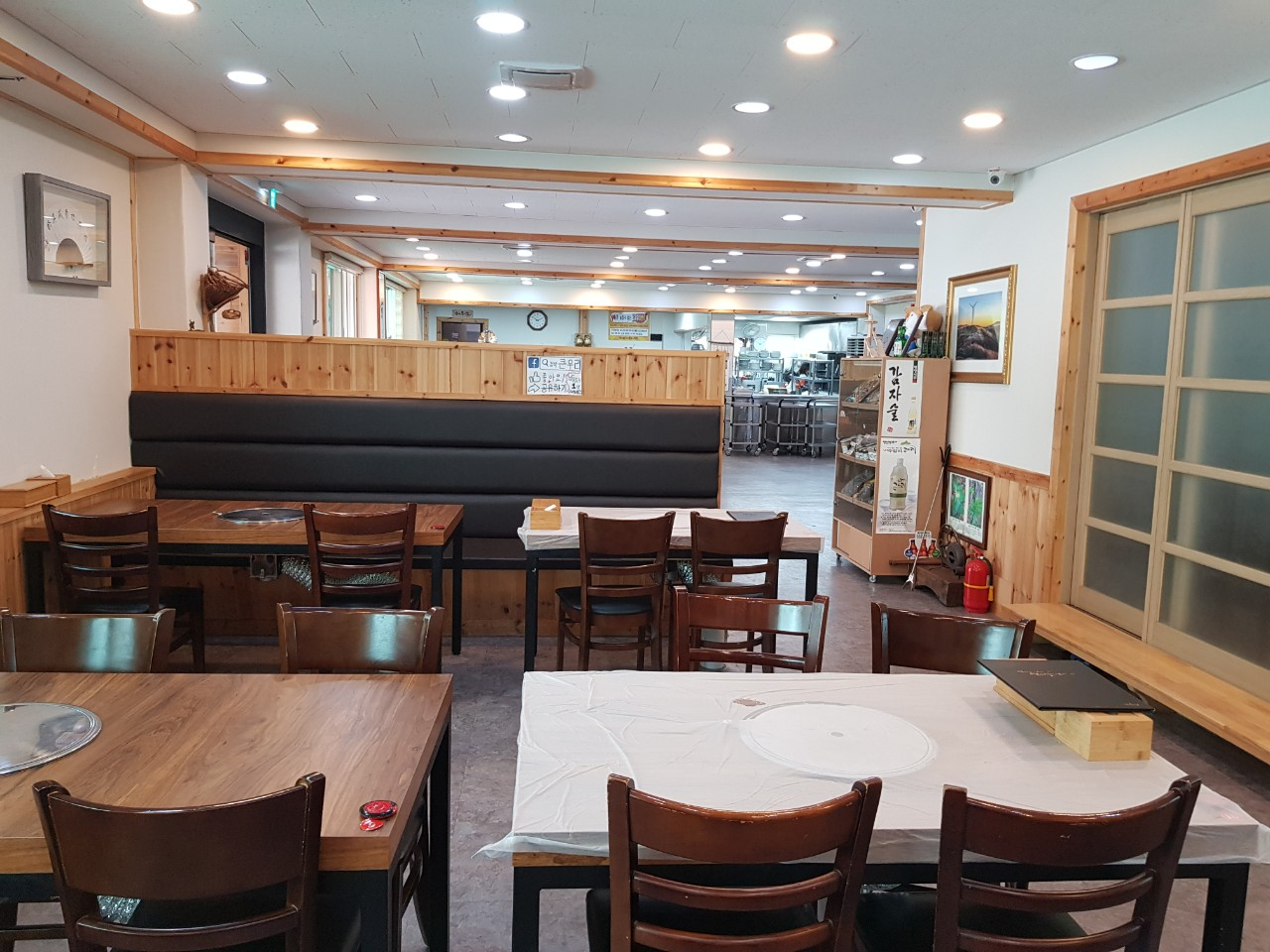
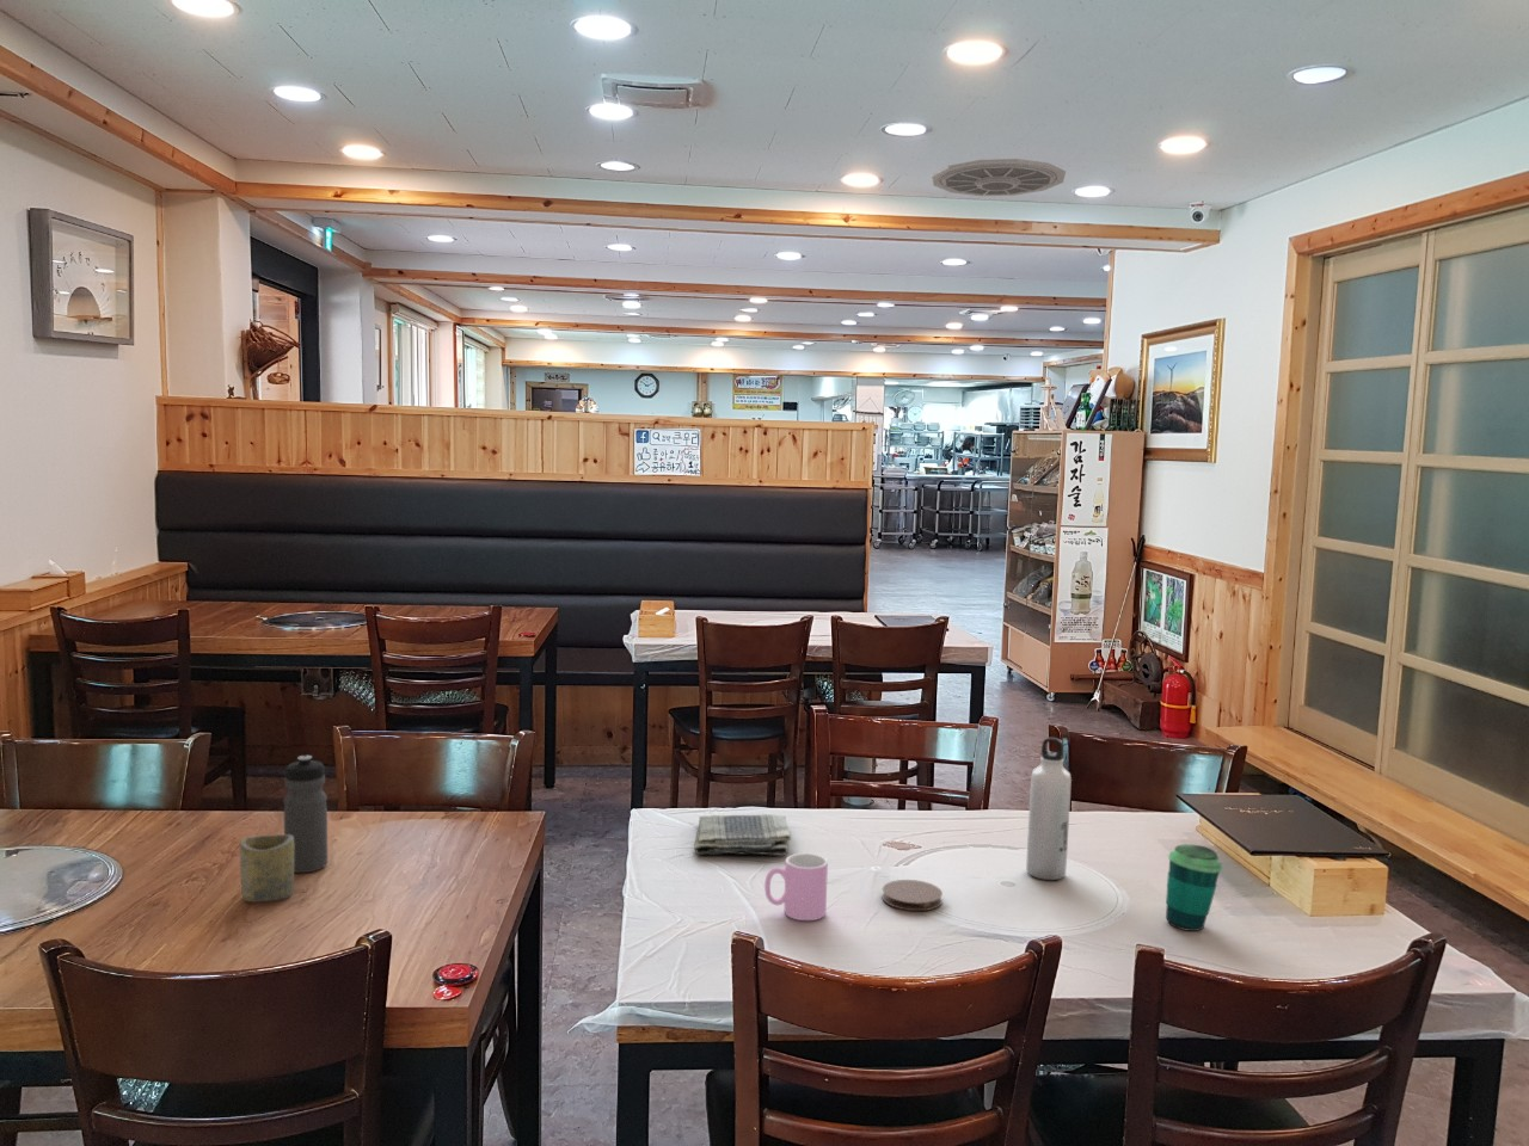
+ coaster [881,879,944,912]
+ dish towel [693,813,792,856]
+ ceiling vent [931,158,1067,197]
+ water bottle [282,755,329,874]
+ cup [763,852,830,922]
+ water bottle [1025,737,1073,881]
+ cup [1164,843,1223,932]
+ cup [238,833,295,903]
